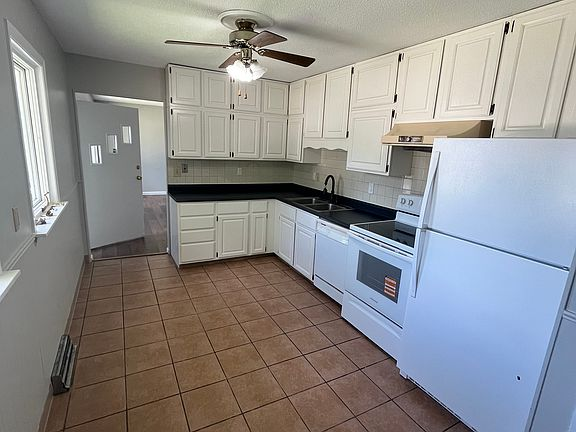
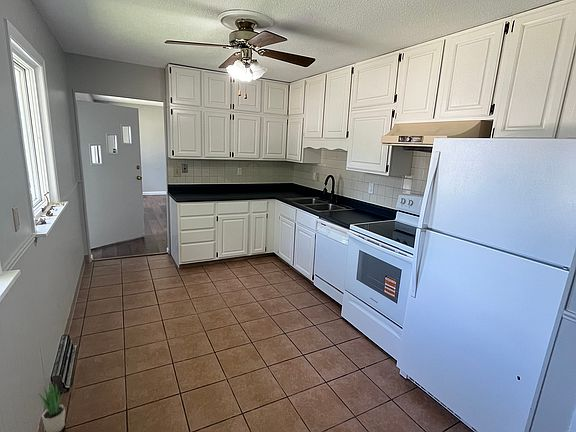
+ potted plant [38,381,66,432]
